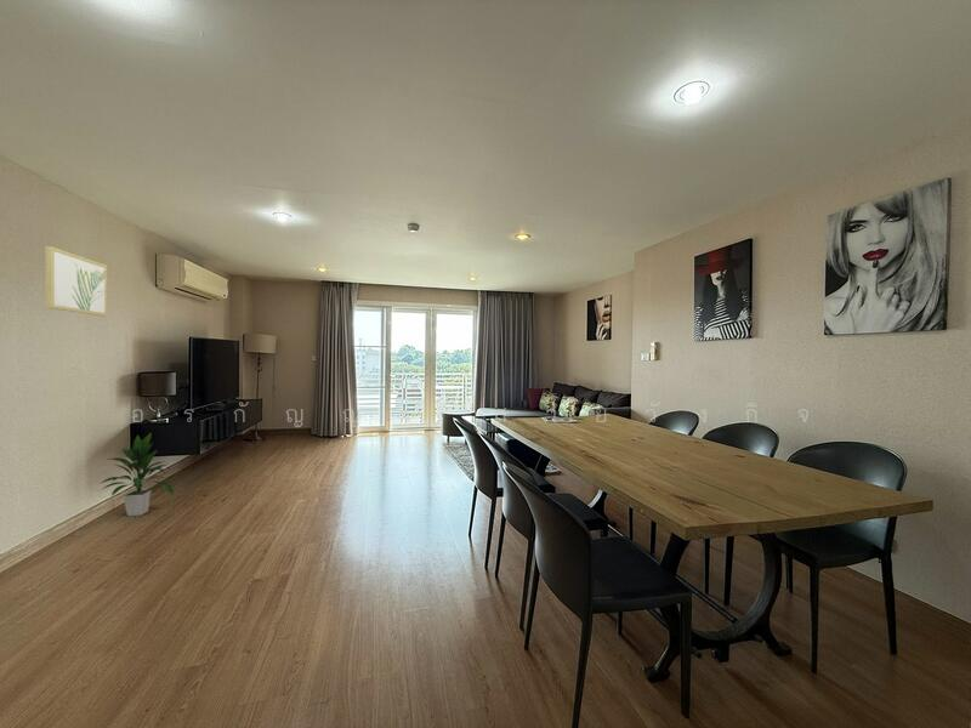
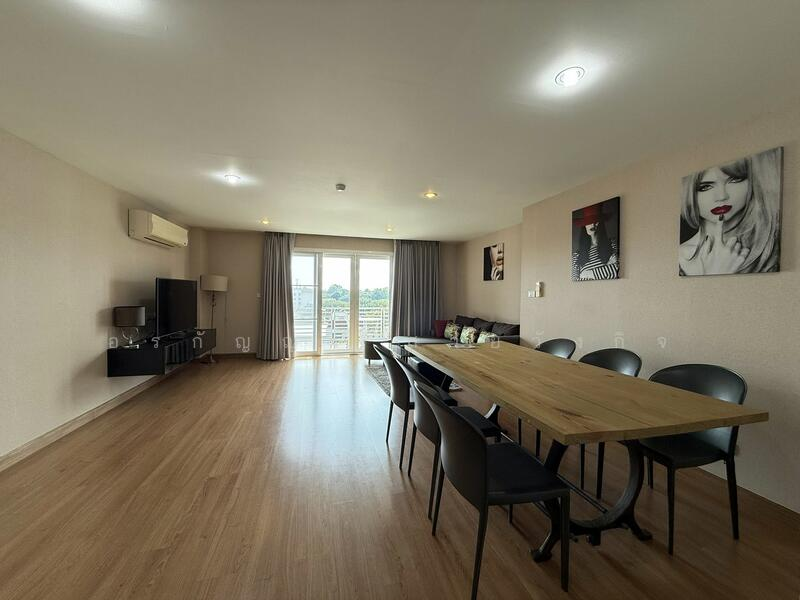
- wall art [44,245,108,318]
- indoor plant [98,431,176,517]
